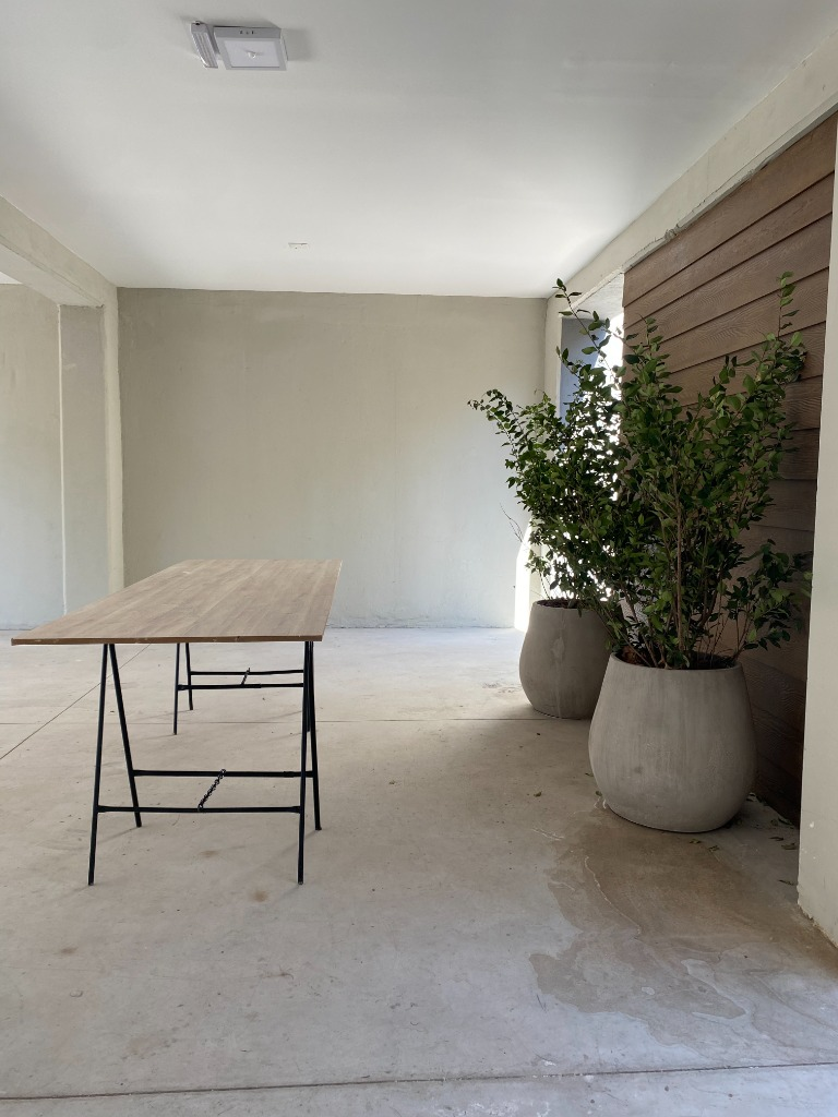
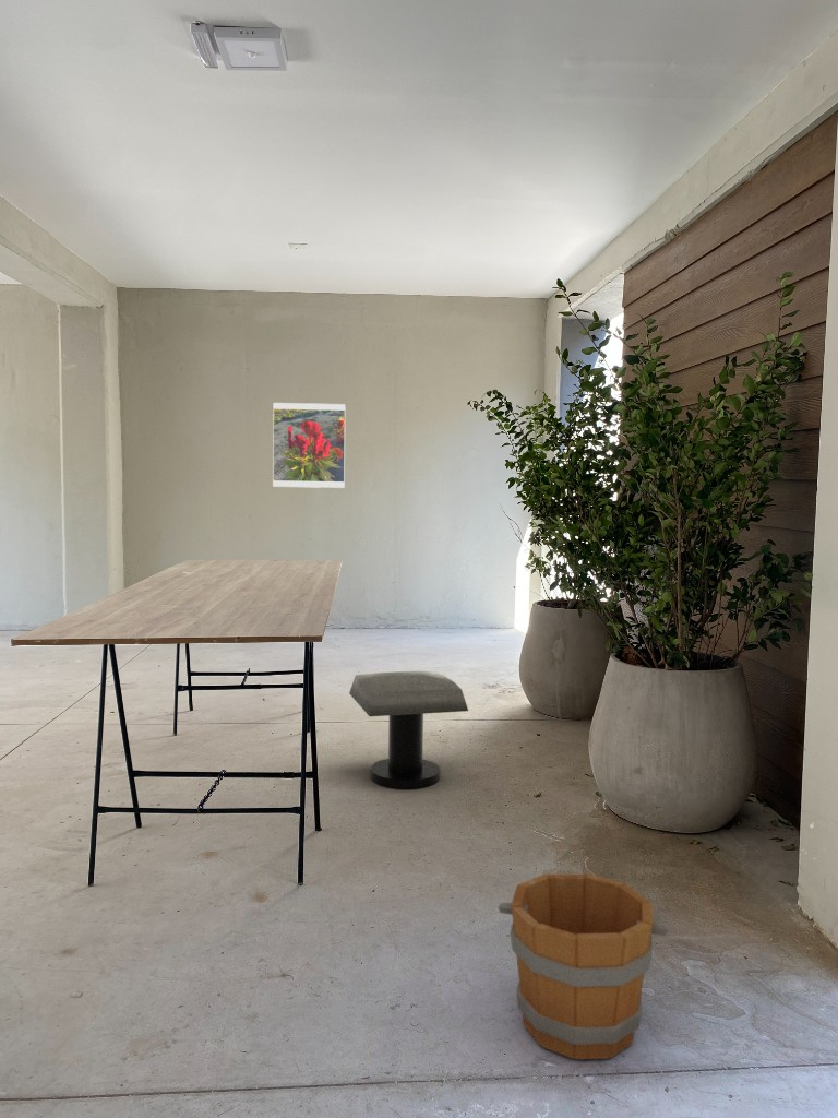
+ bucket [498,872,670,1060]
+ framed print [272,402,347,489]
+ stool [348,670,469,789]
